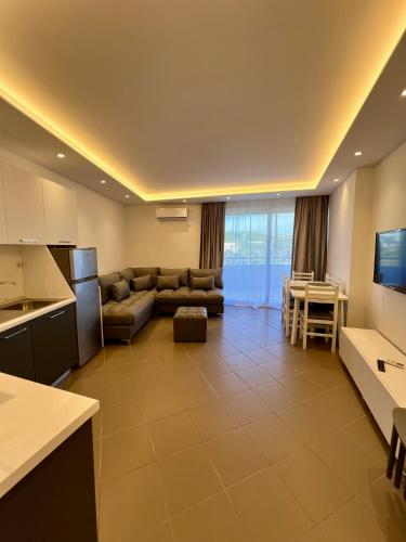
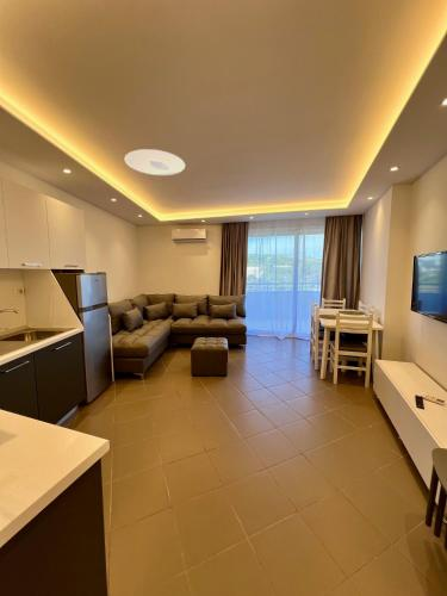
+ ceiling light [124,148,186,176]
